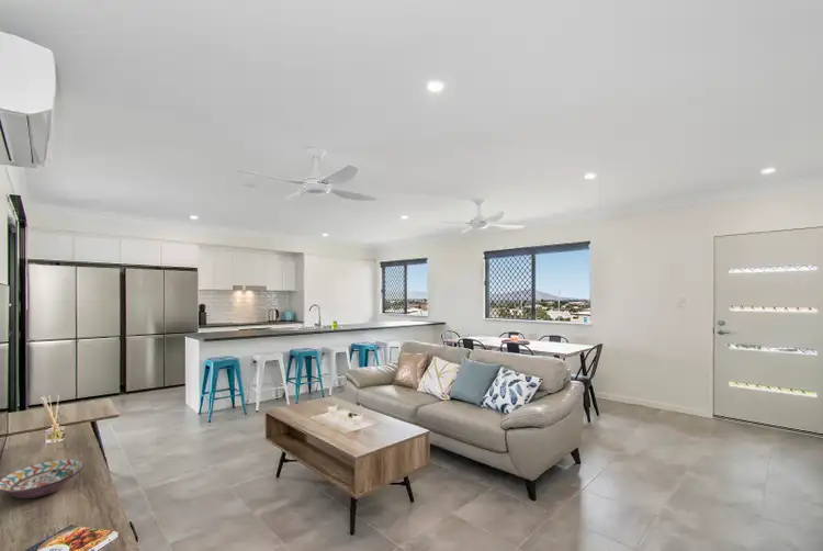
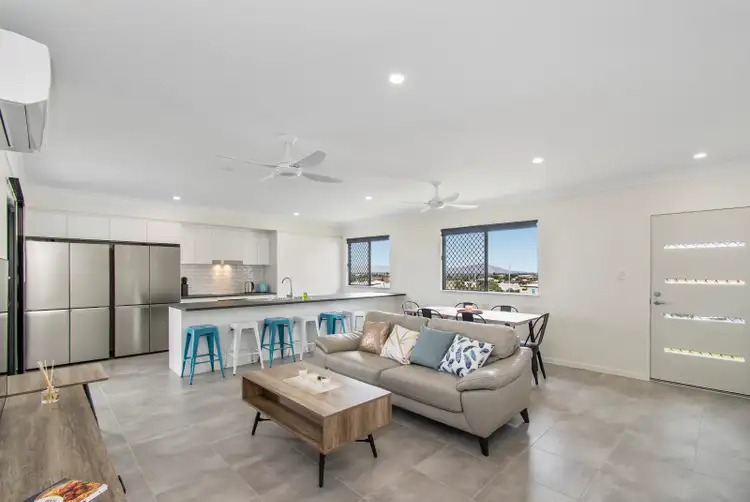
- decorative bowl [0,458,86,499]
